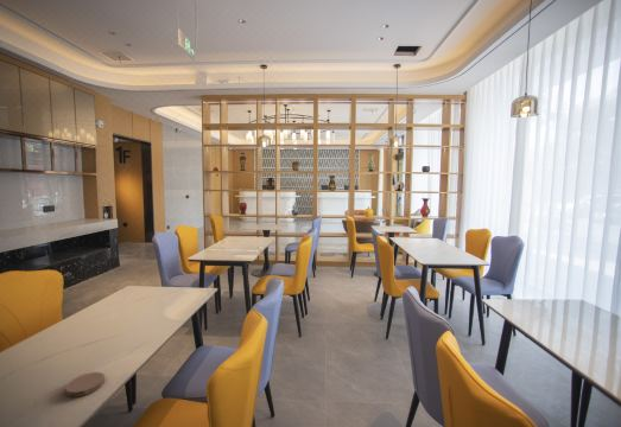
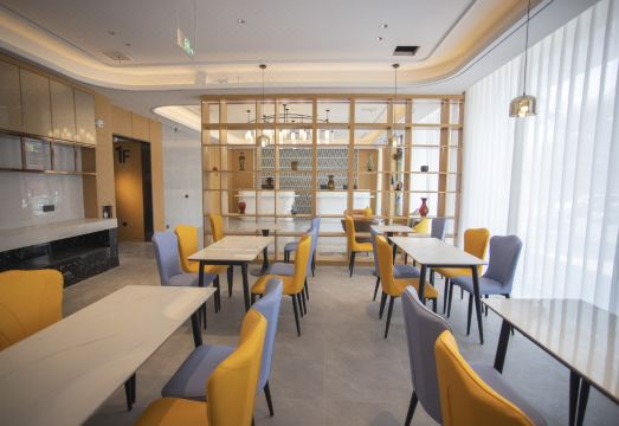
- coaster [64,371,106,397]
